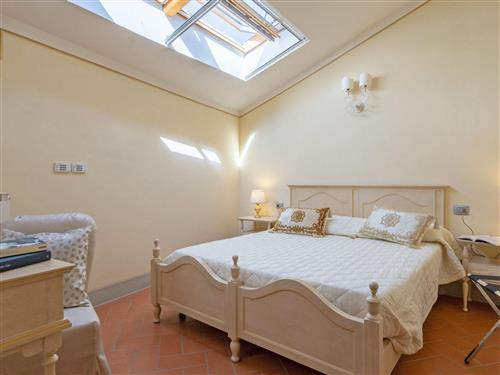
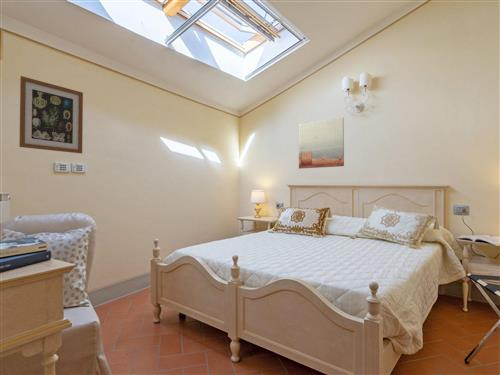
+ wall art [18,75,84,154]
+ wall art [298,117,345,170]
